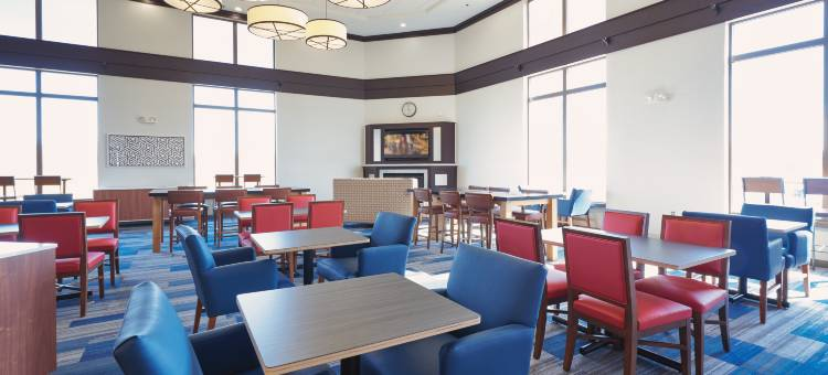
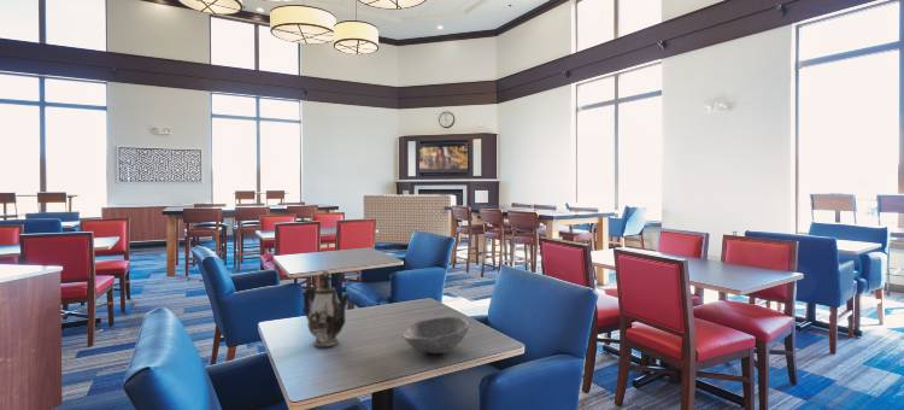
+ teapot [303,270,352,348]
+ bowl [403,316,470,355]
